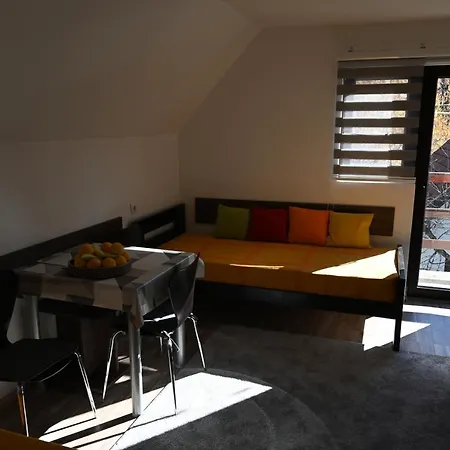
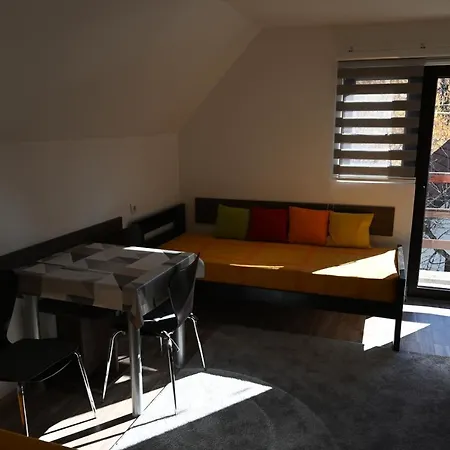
- fruit bowl [67,241,133,279]
